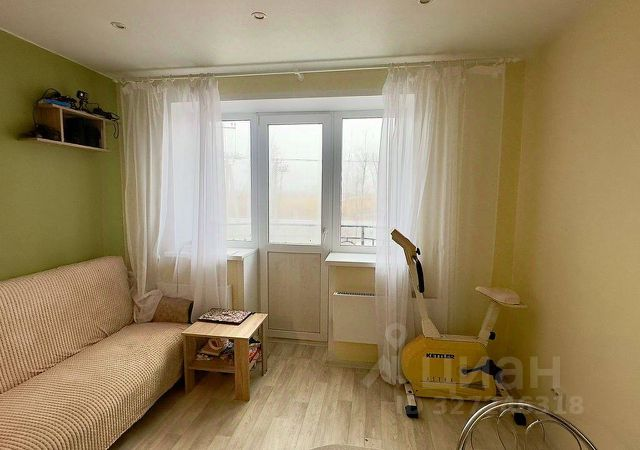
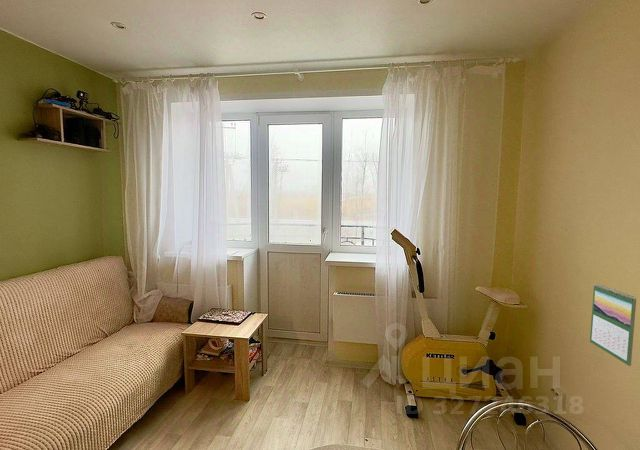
+ calendar [589,283,637,367]
